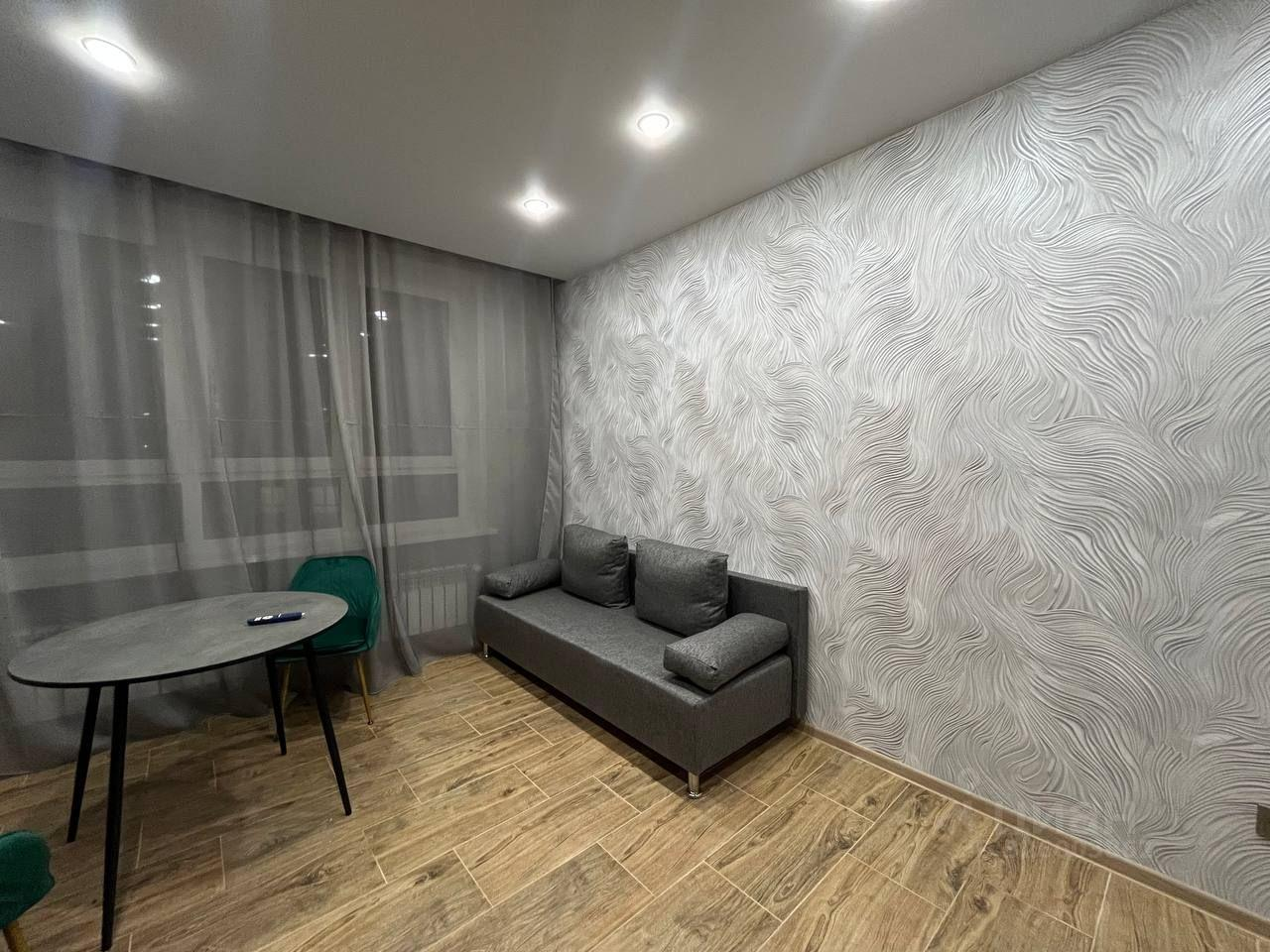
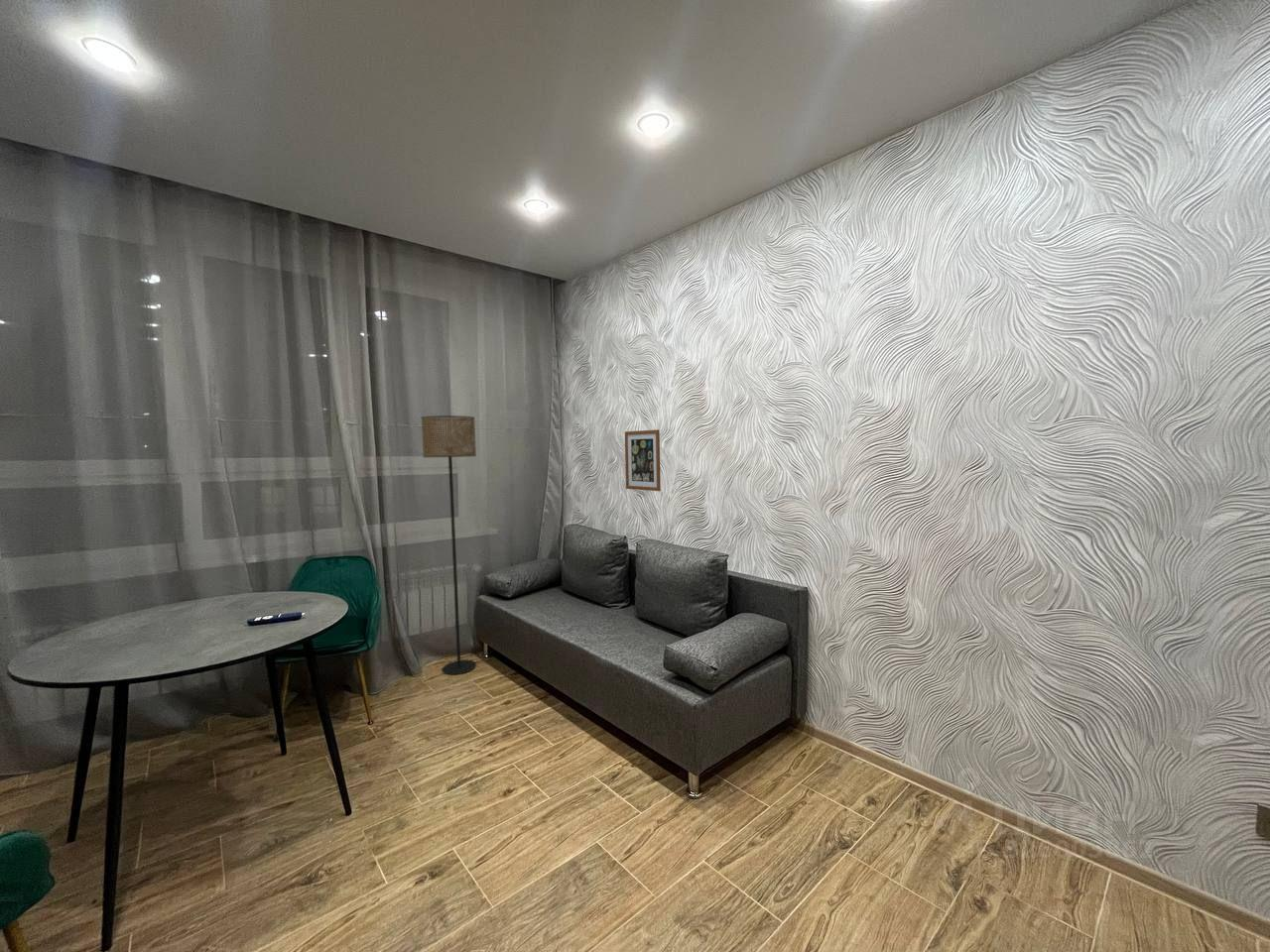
+ floor lamp [421,415,477,676]
+ wall art [624,428,662,492]
